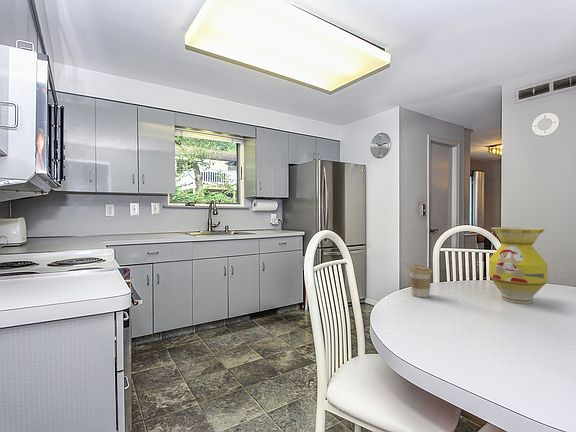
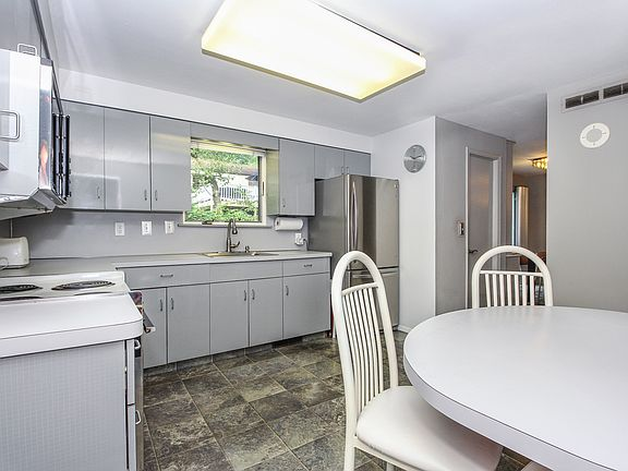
- coffee cup [408,264,433,298]
- vase [488,226,548,305]
